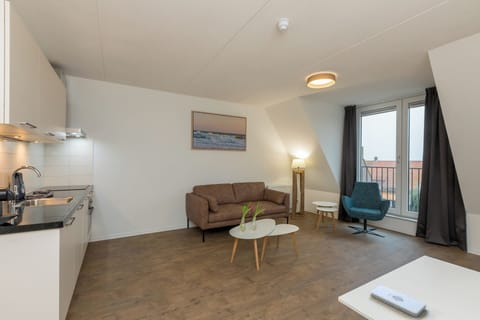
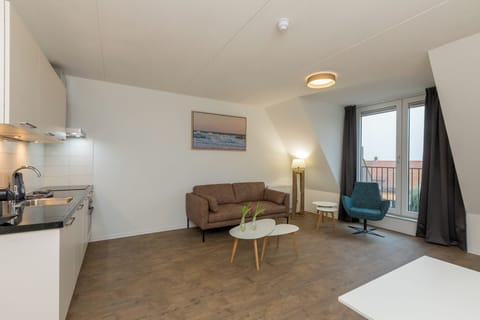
- notepad [369,284,427,318]
